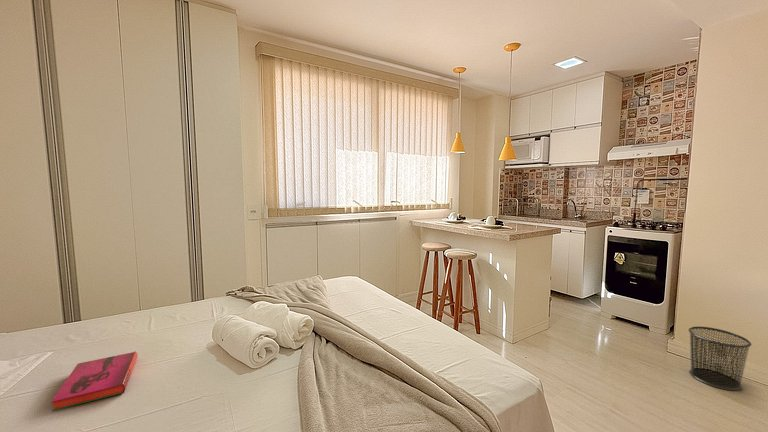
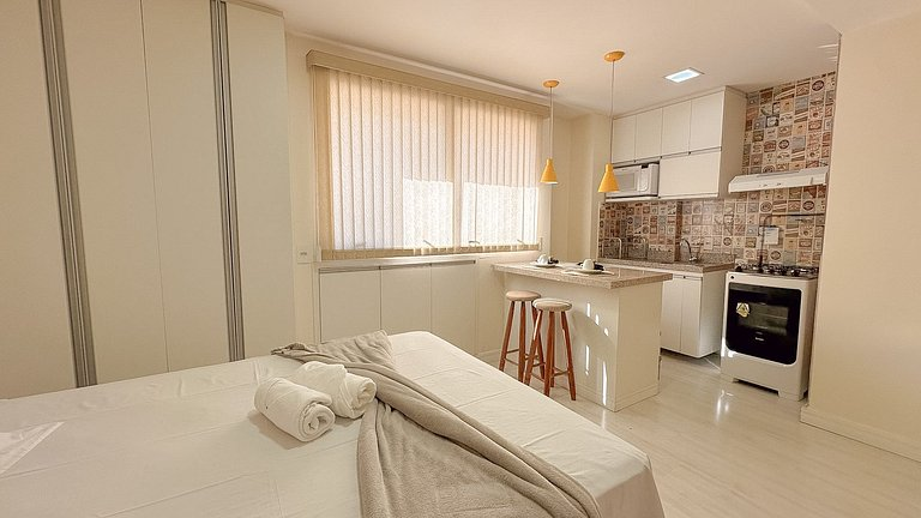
- hardback book [50,351,139,412]
- trash can [688,326,752,391]
